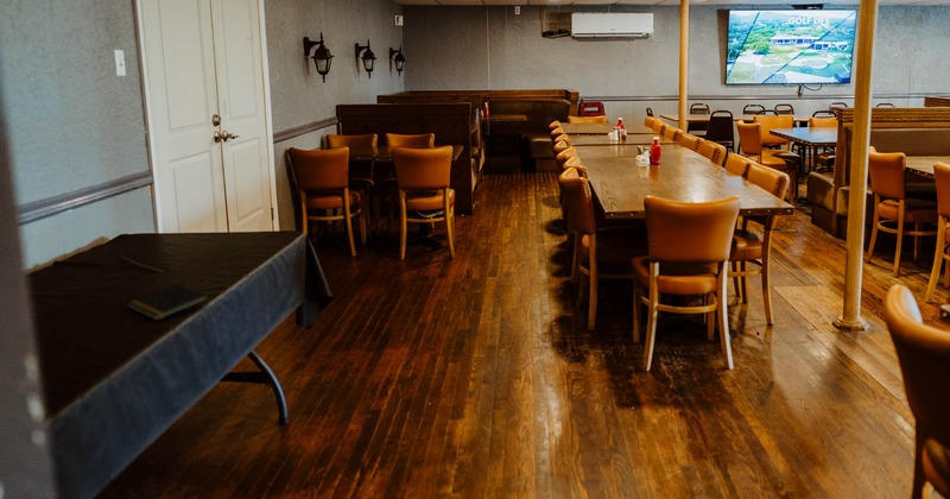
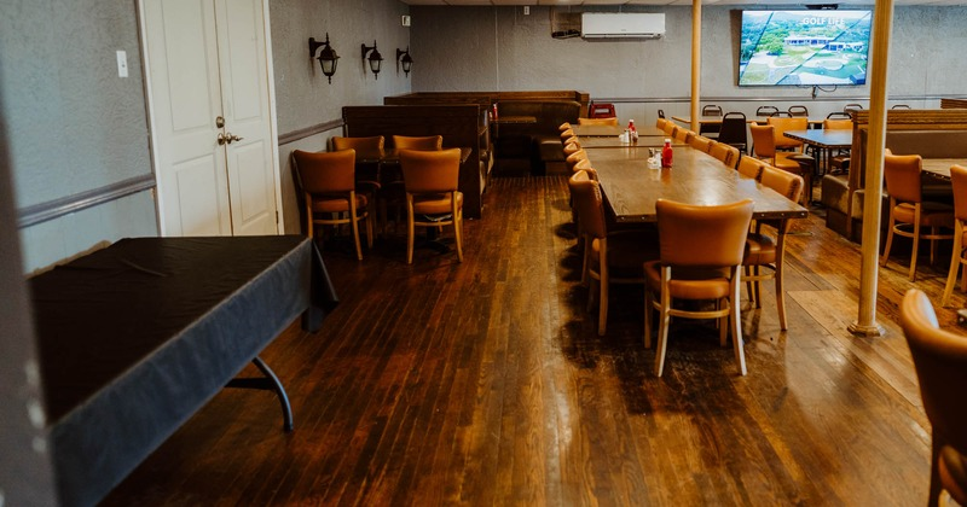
- notepad [126,283,210,322]
